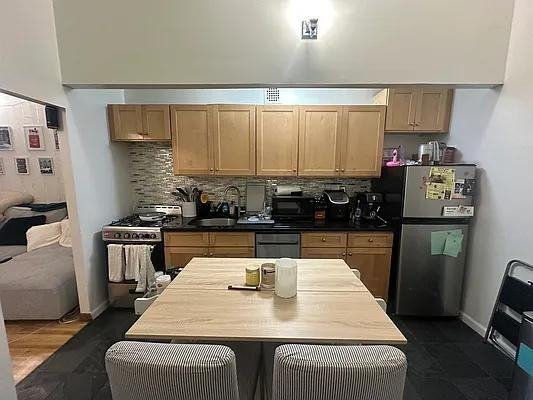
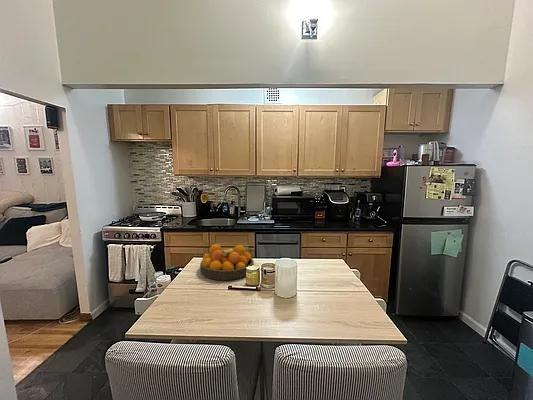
+ fruit bowl [199,243,255,281]
